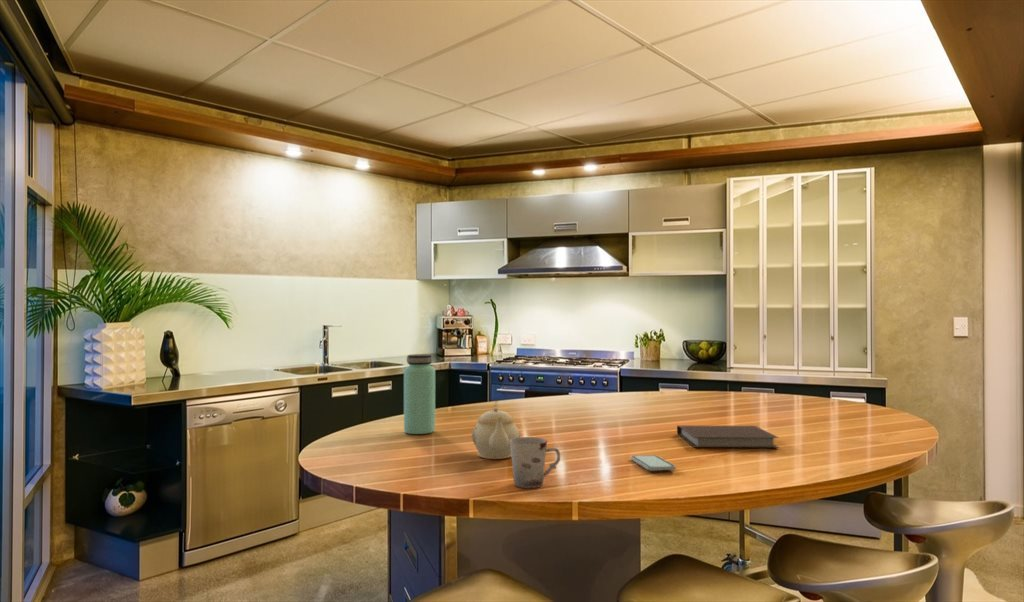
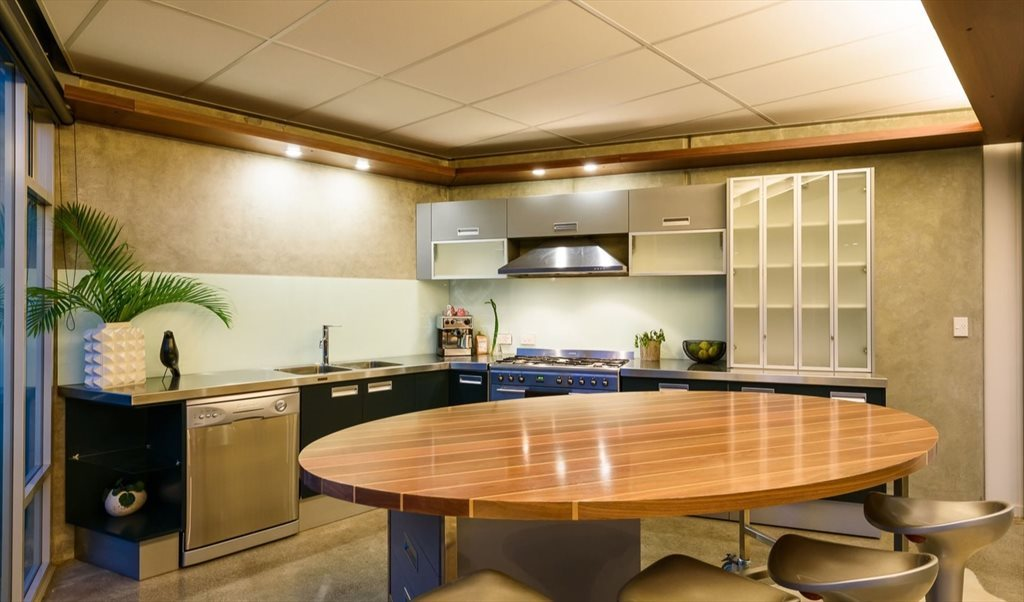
- bottle [403,353,436,435]
- notebook [676,425,780,449]
- cup [510,436,561,489]
- teapot [471,406,521,460]
- smartphone [630,454,677,472]
